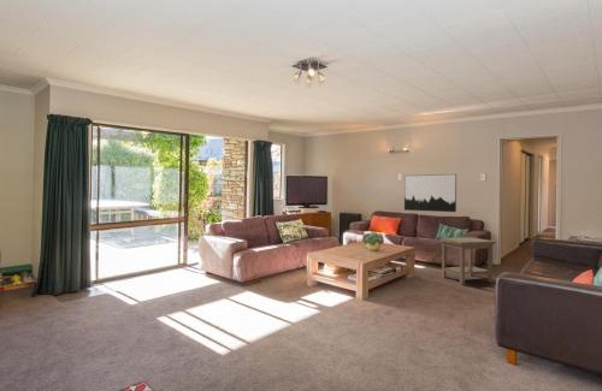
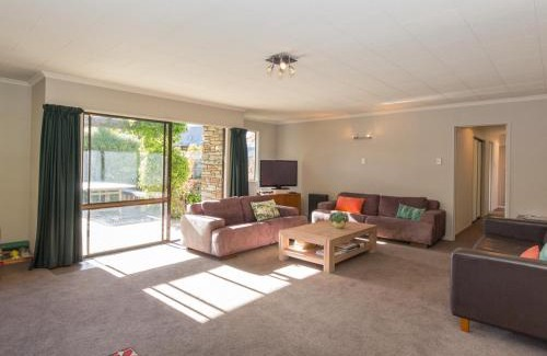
- side table [439,236,497,285]
- wall art [403,173,458,213]
